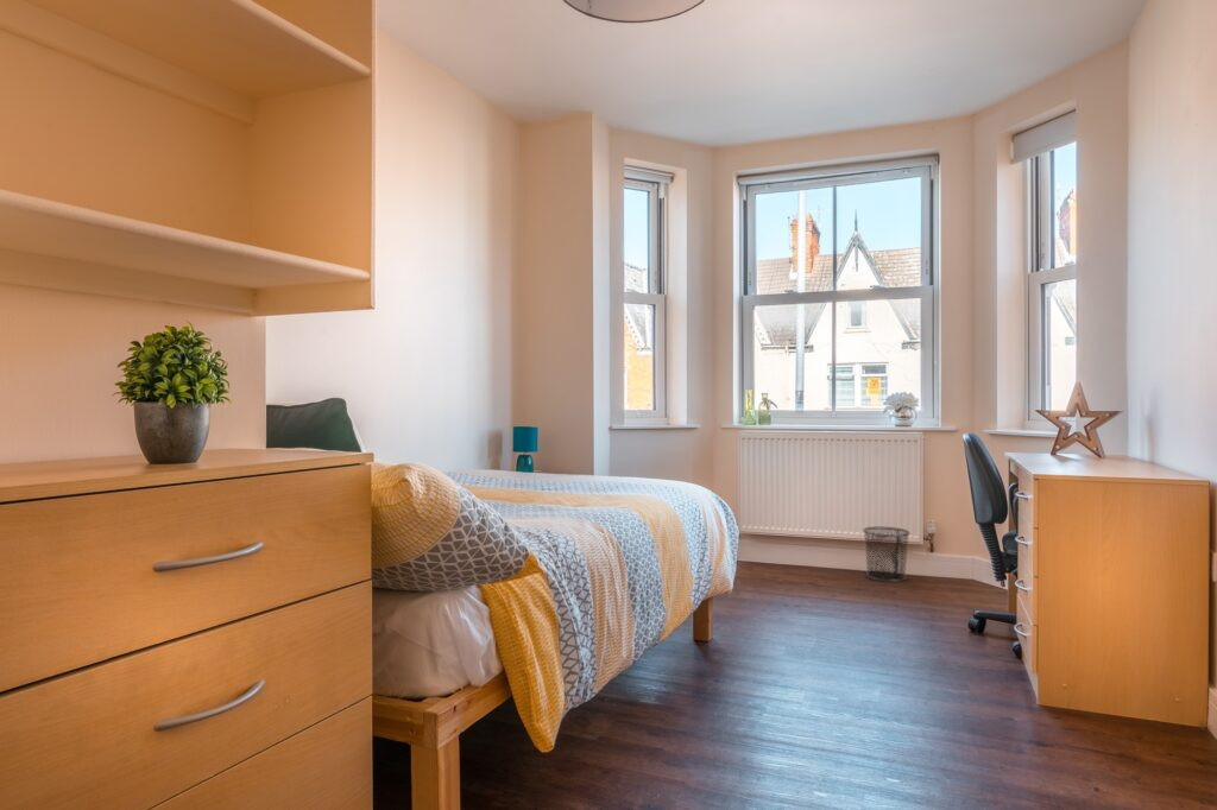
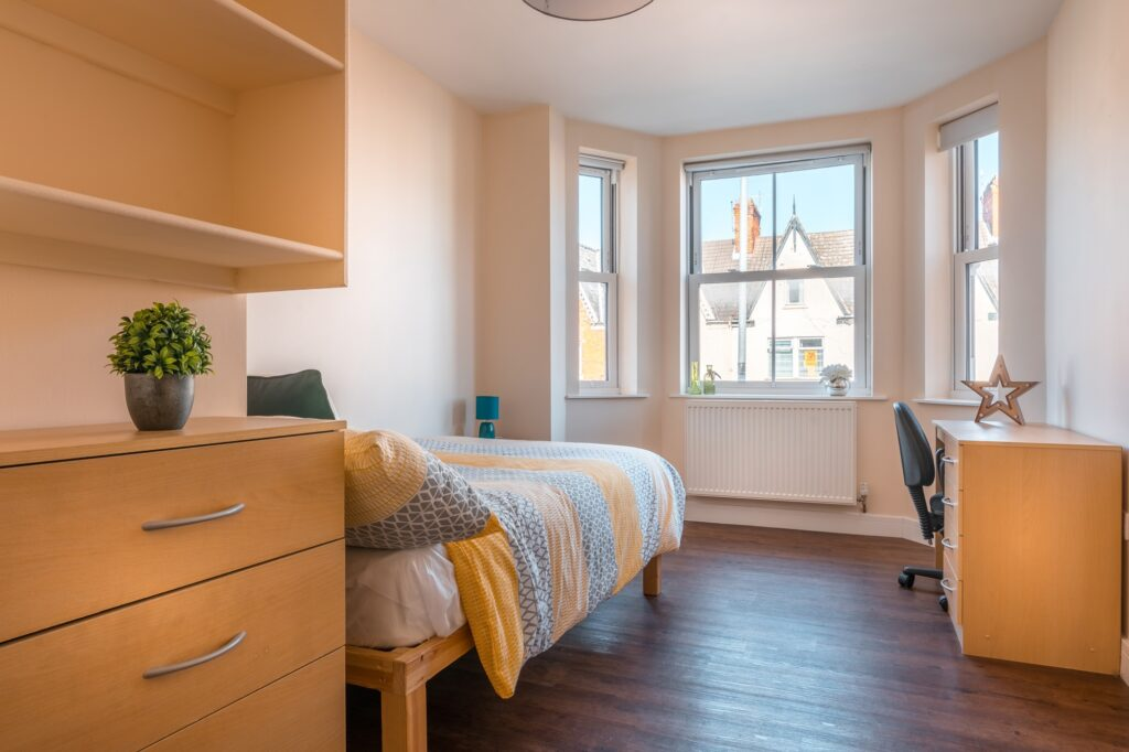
- waste bin [862,526,912,583]
